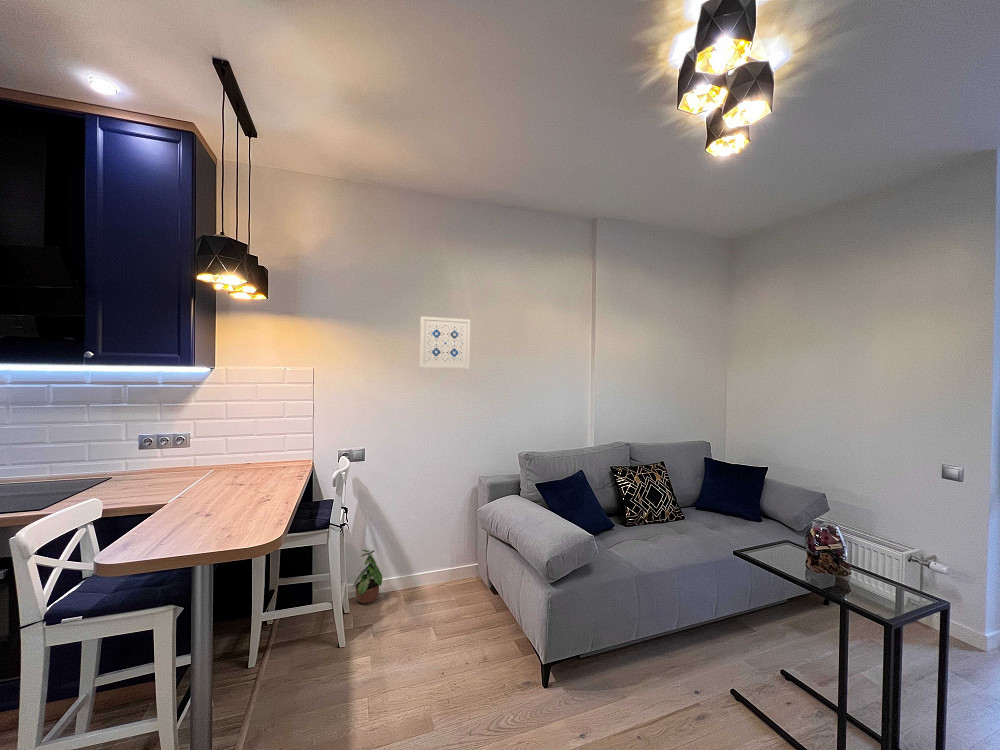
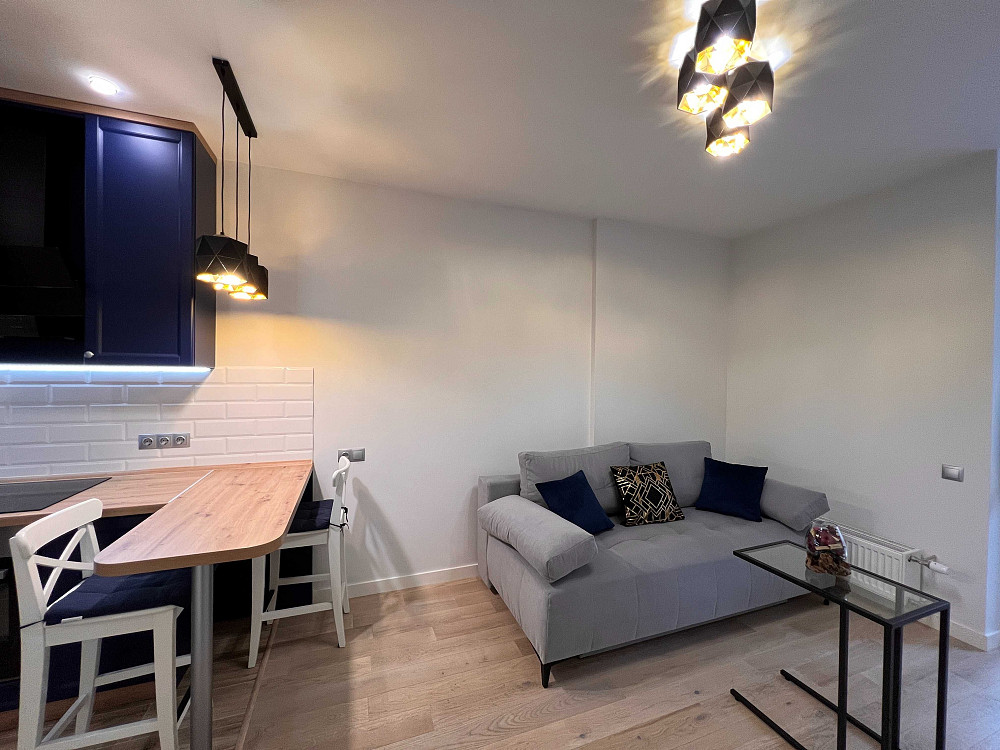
- potted plant [351,546,383,605]
- wall art [419,315,471,369]
